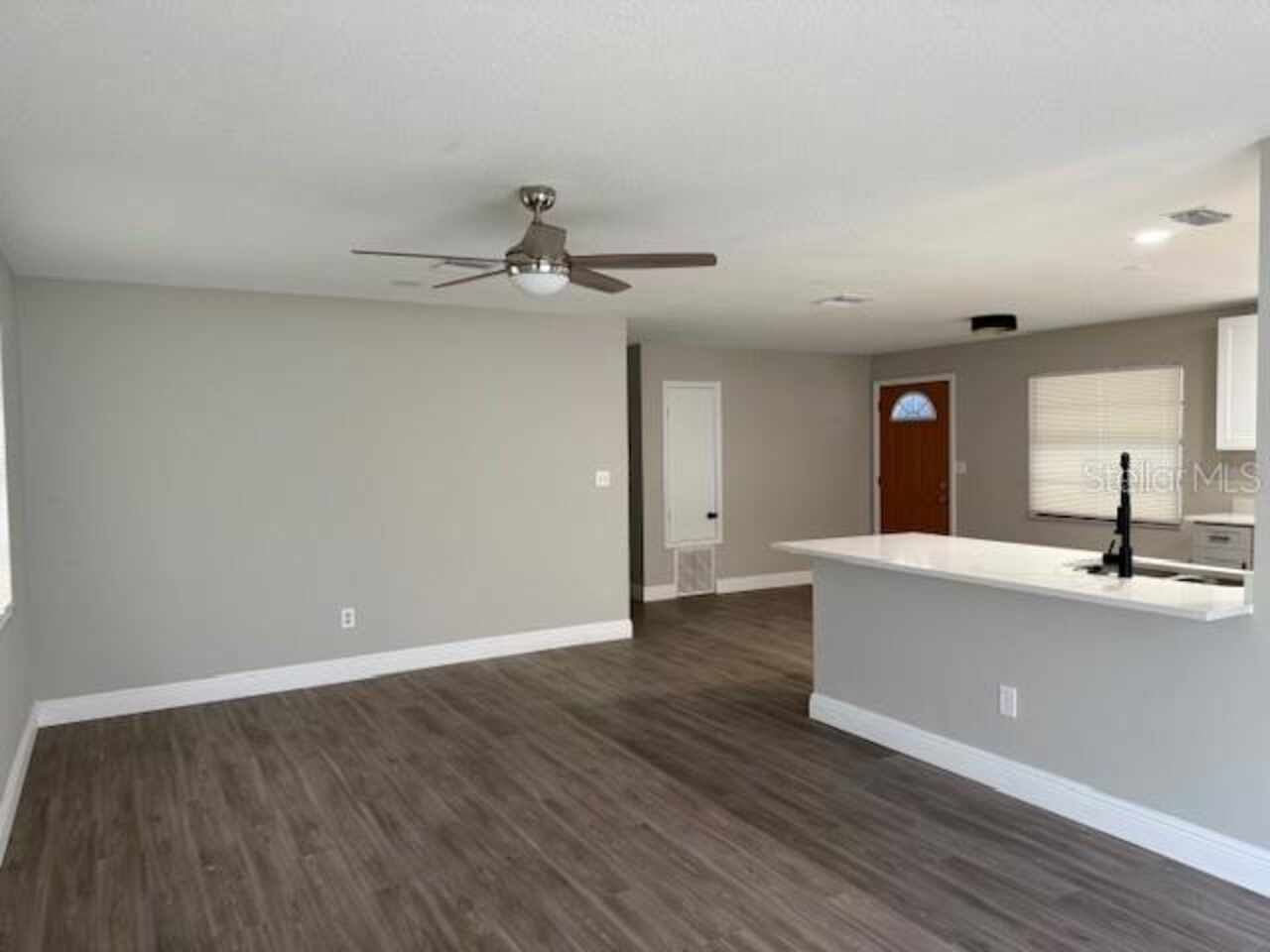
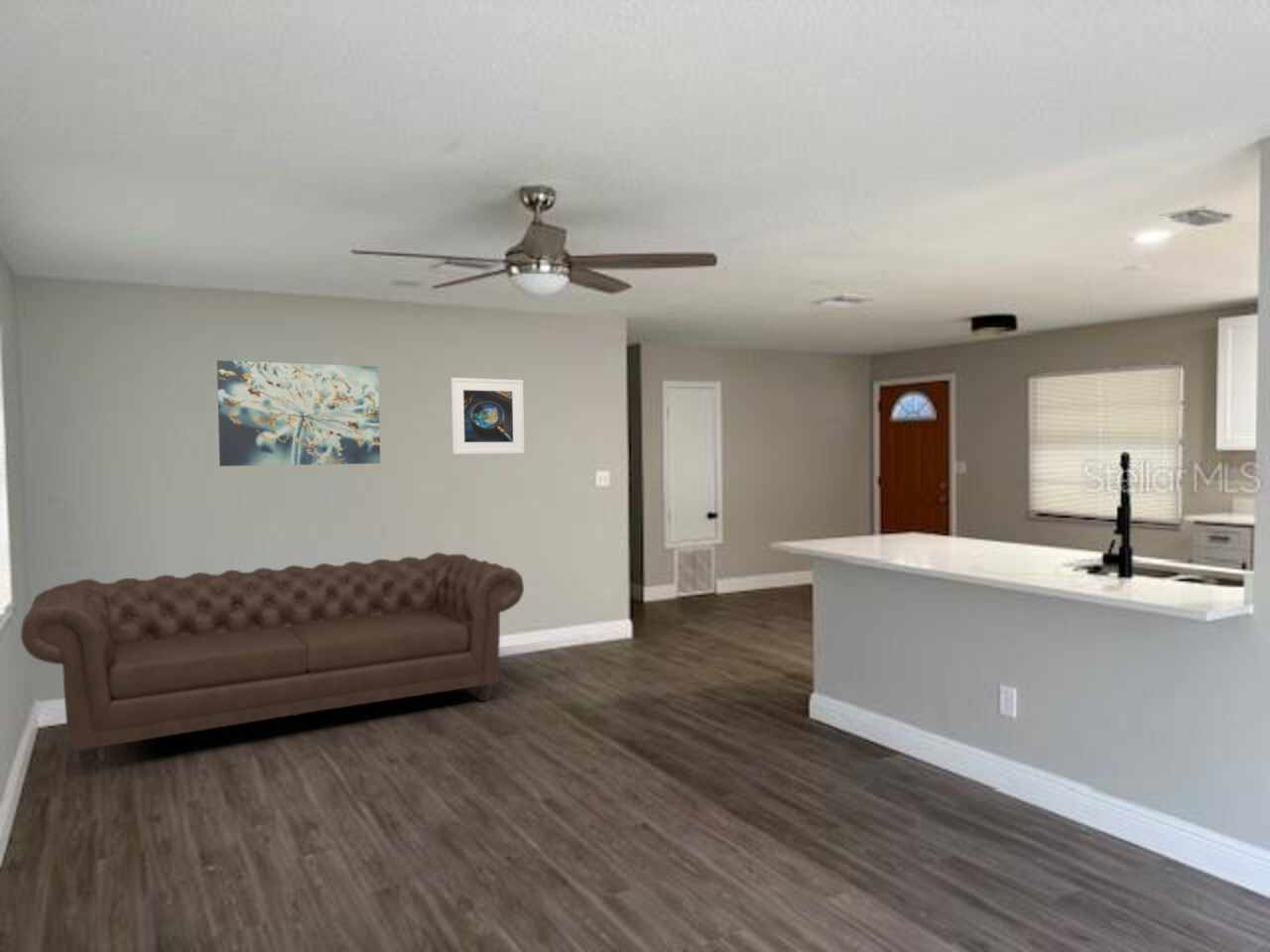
+ sofa [20,551,525,771]
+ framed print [449,377,526,455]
+ wall art [216,359,381,467]
